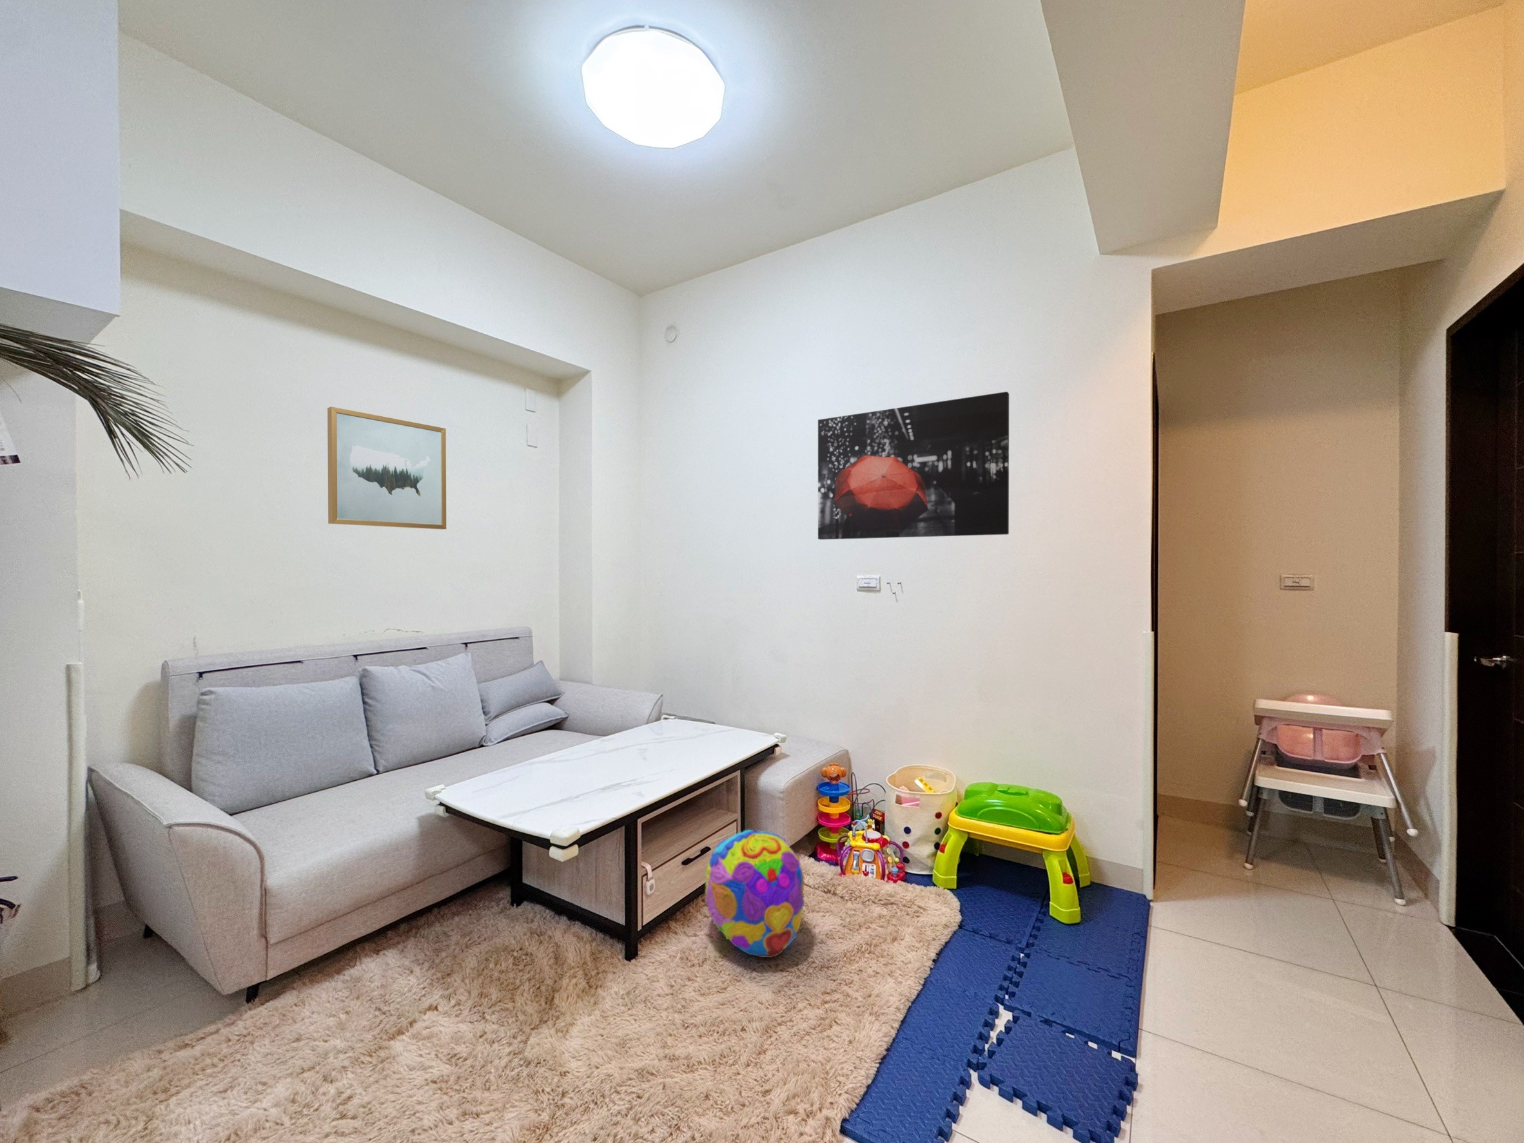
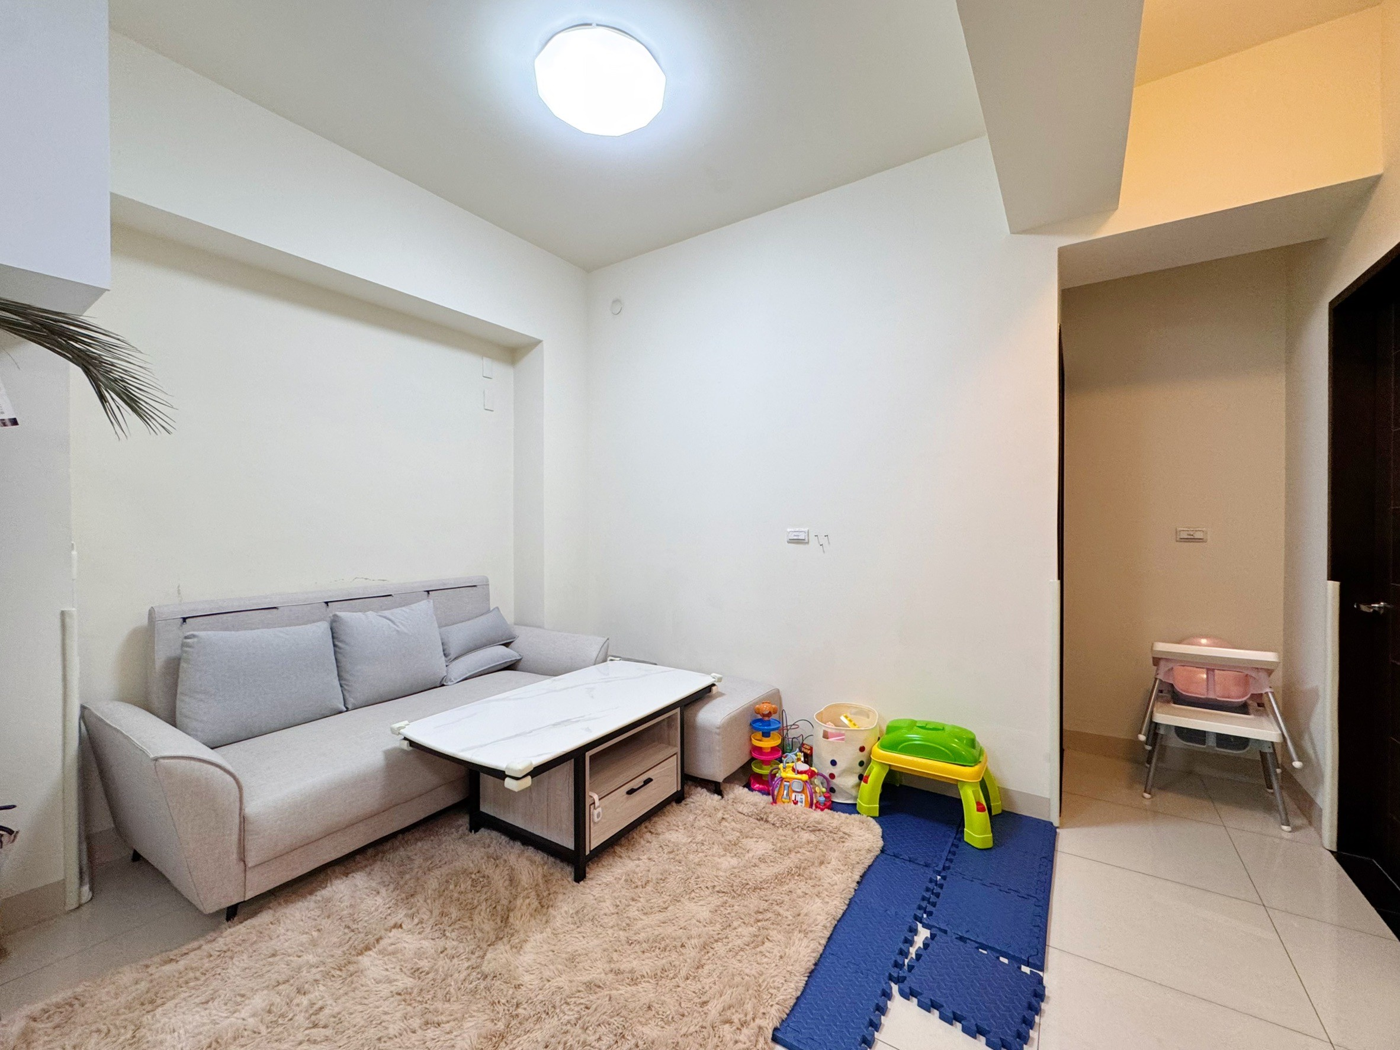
- wall art [818,391,1010,540]
- decorative ball [705,830,805,959]
- wall art [327,406,447,531]
